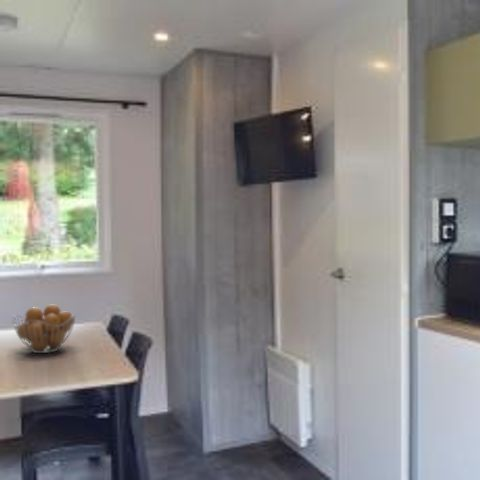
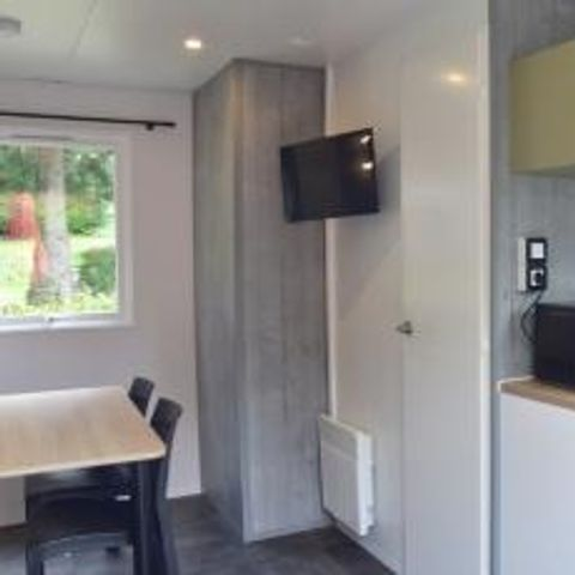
- fruit basket [11,304,77,354]
